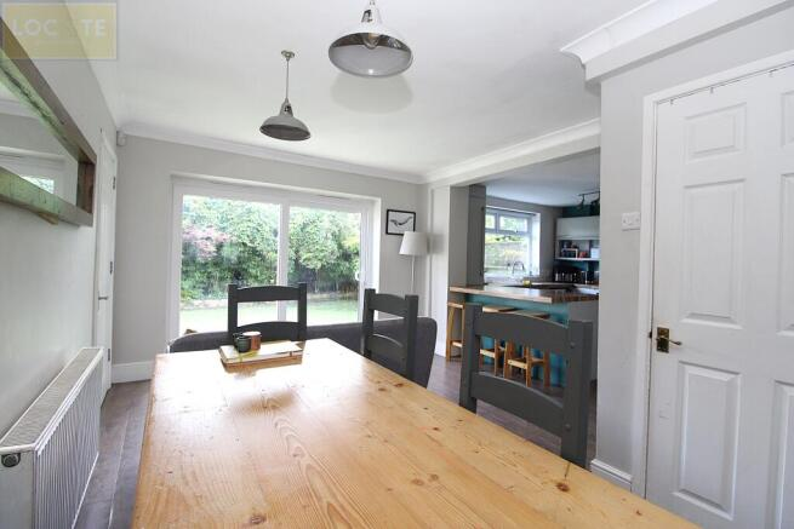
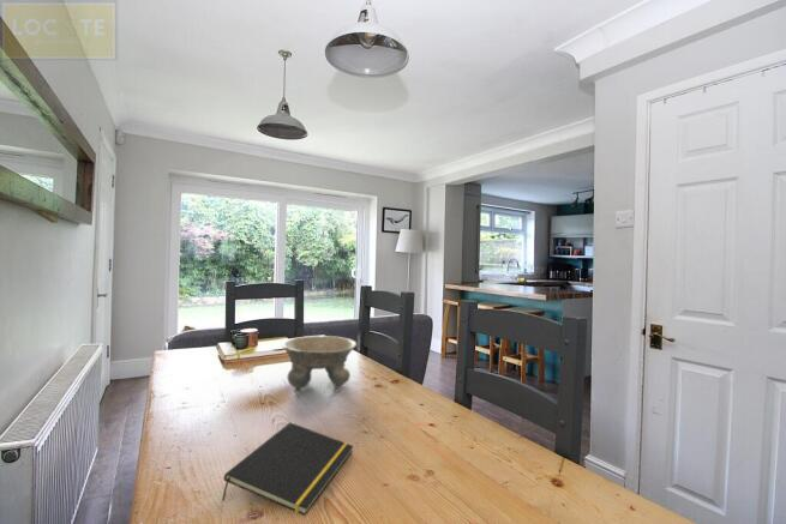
+ bowl [281,335,358,394]
+ notepad [221,421,354,517]
